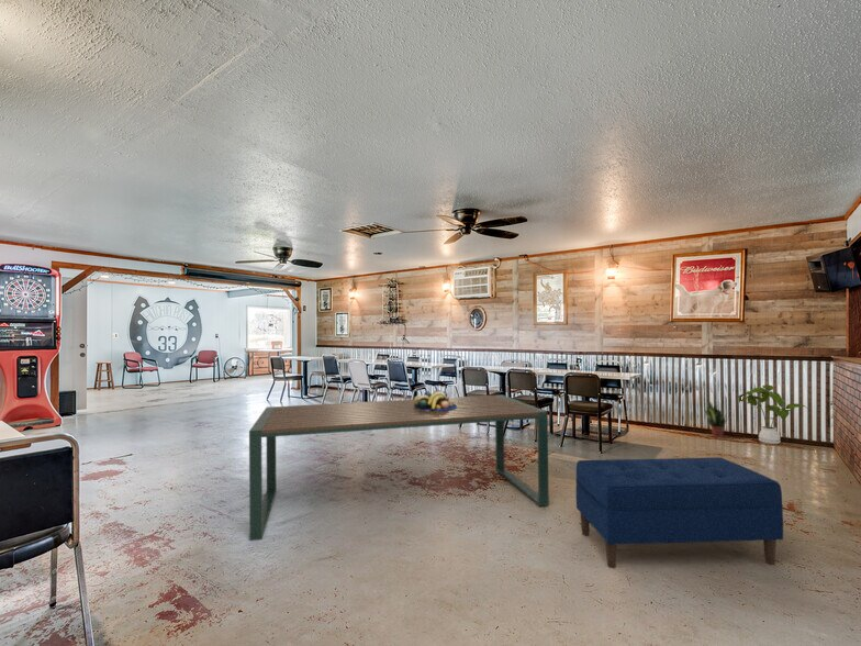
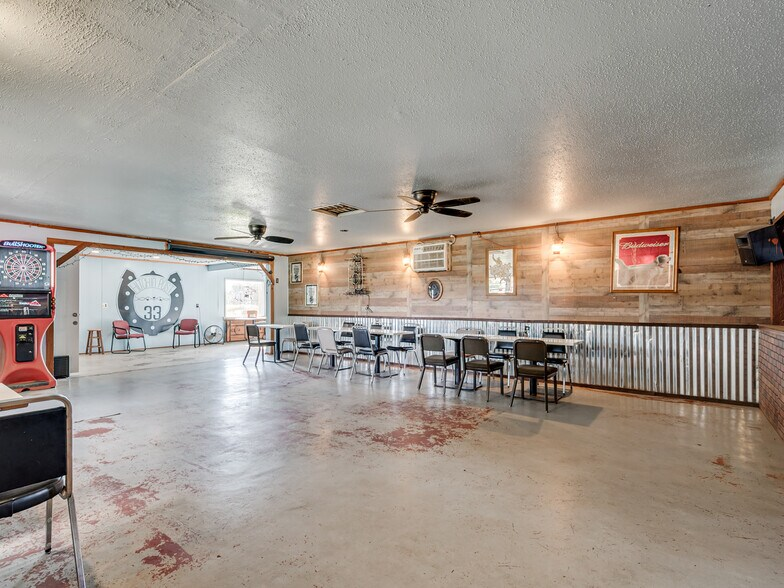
- dining table [248,393,550,542]
- house plant [736,383,809,445]
- fruit bowl [413,389,457,411]
- bench [574,457,784,569]
- potted plant [704,398,733,437]
